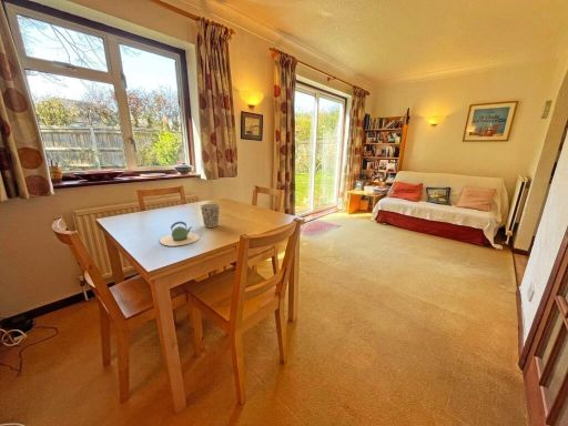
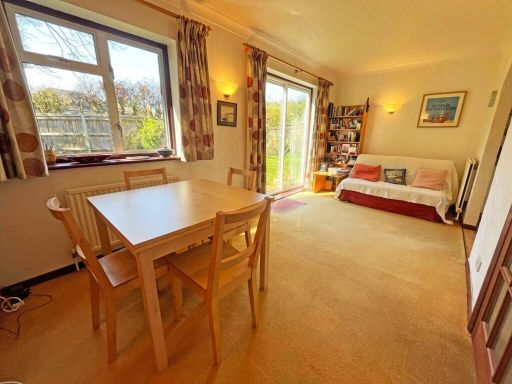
- teapot [159,221,201,247]
- cup [200,203,221,229]
